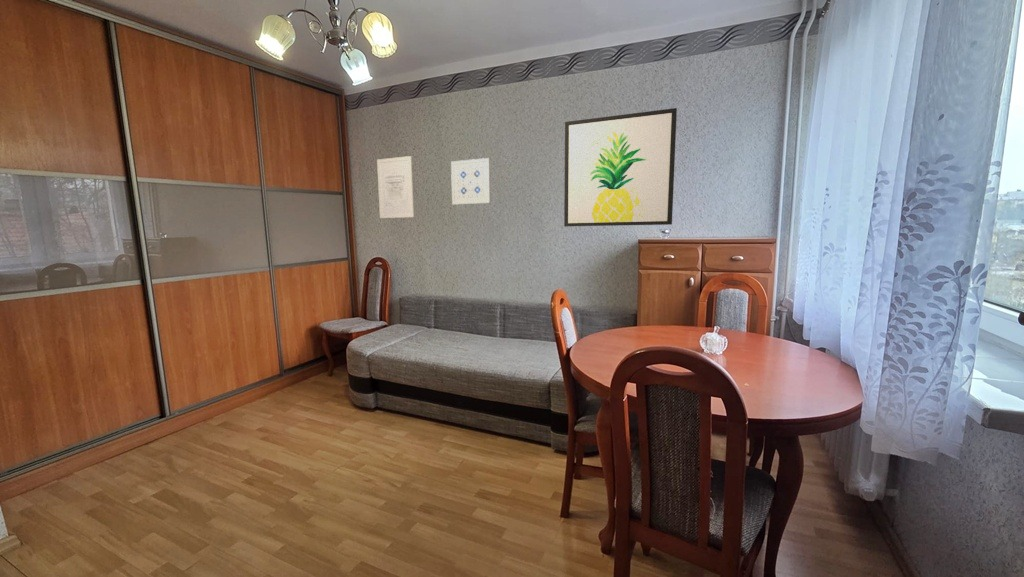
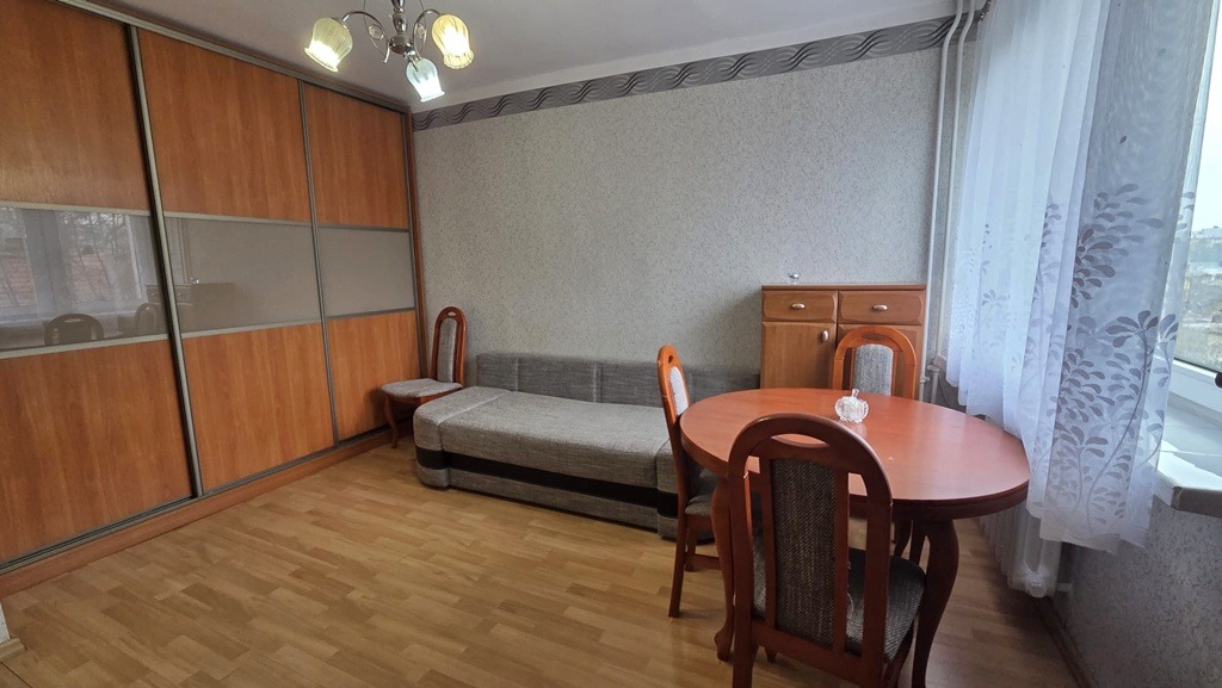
- wall art [563,107,678,227]
- wall art [376,155,415,219]
- wall art [450,157,492,206]
